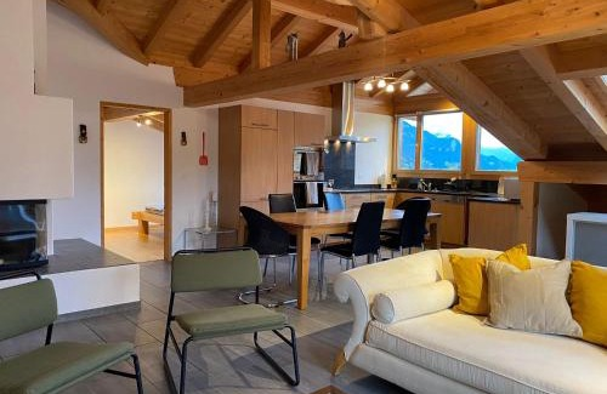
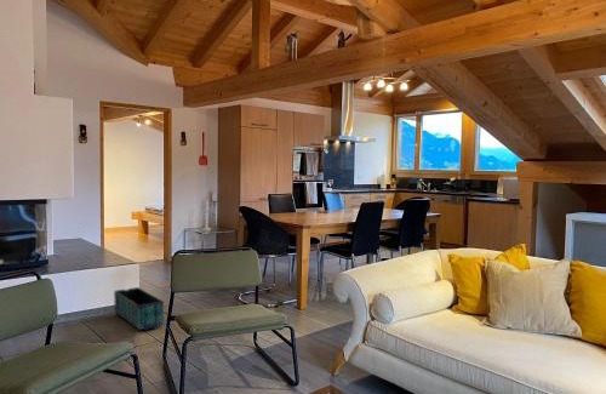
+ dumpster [113,286,165,332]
